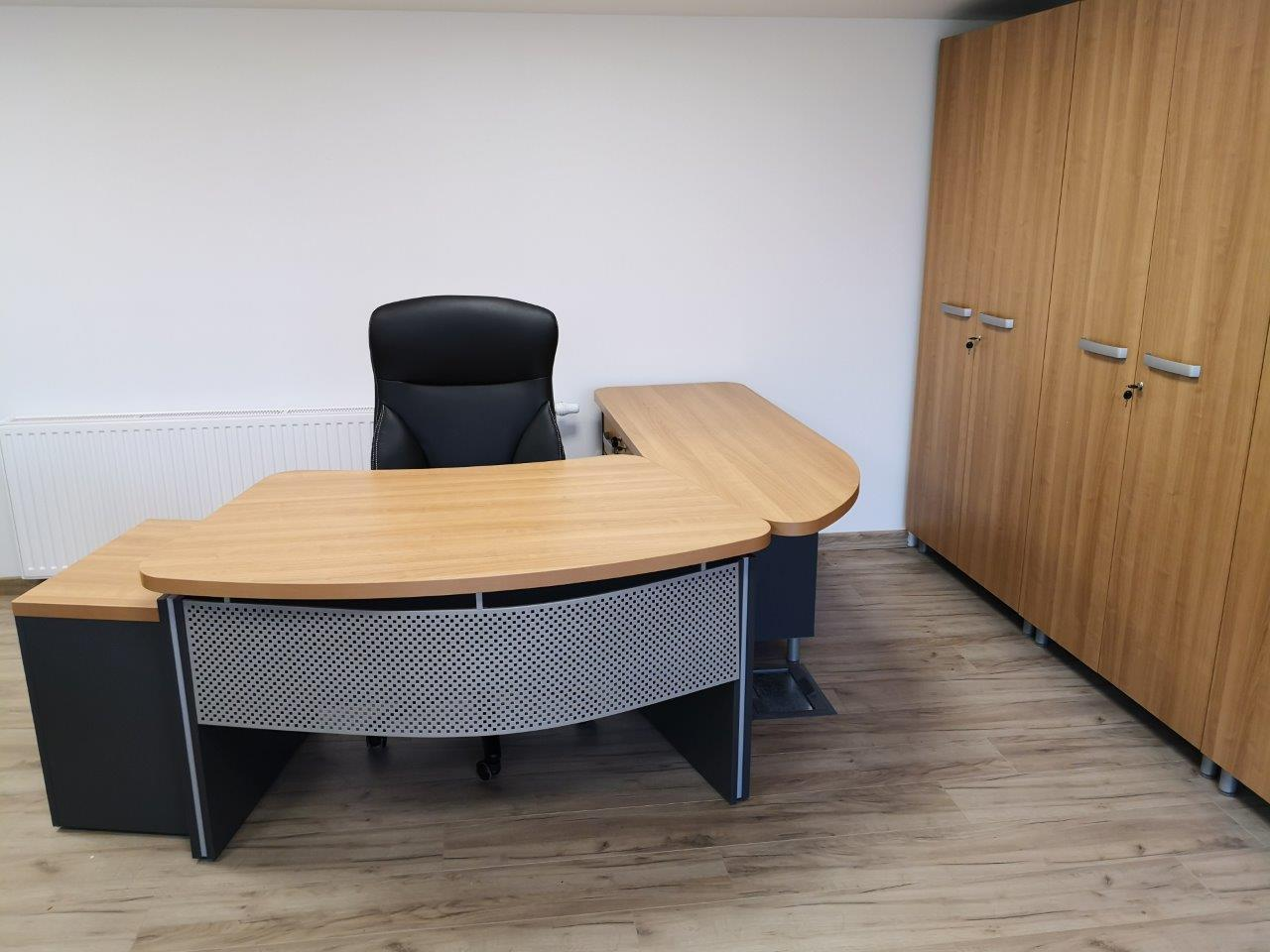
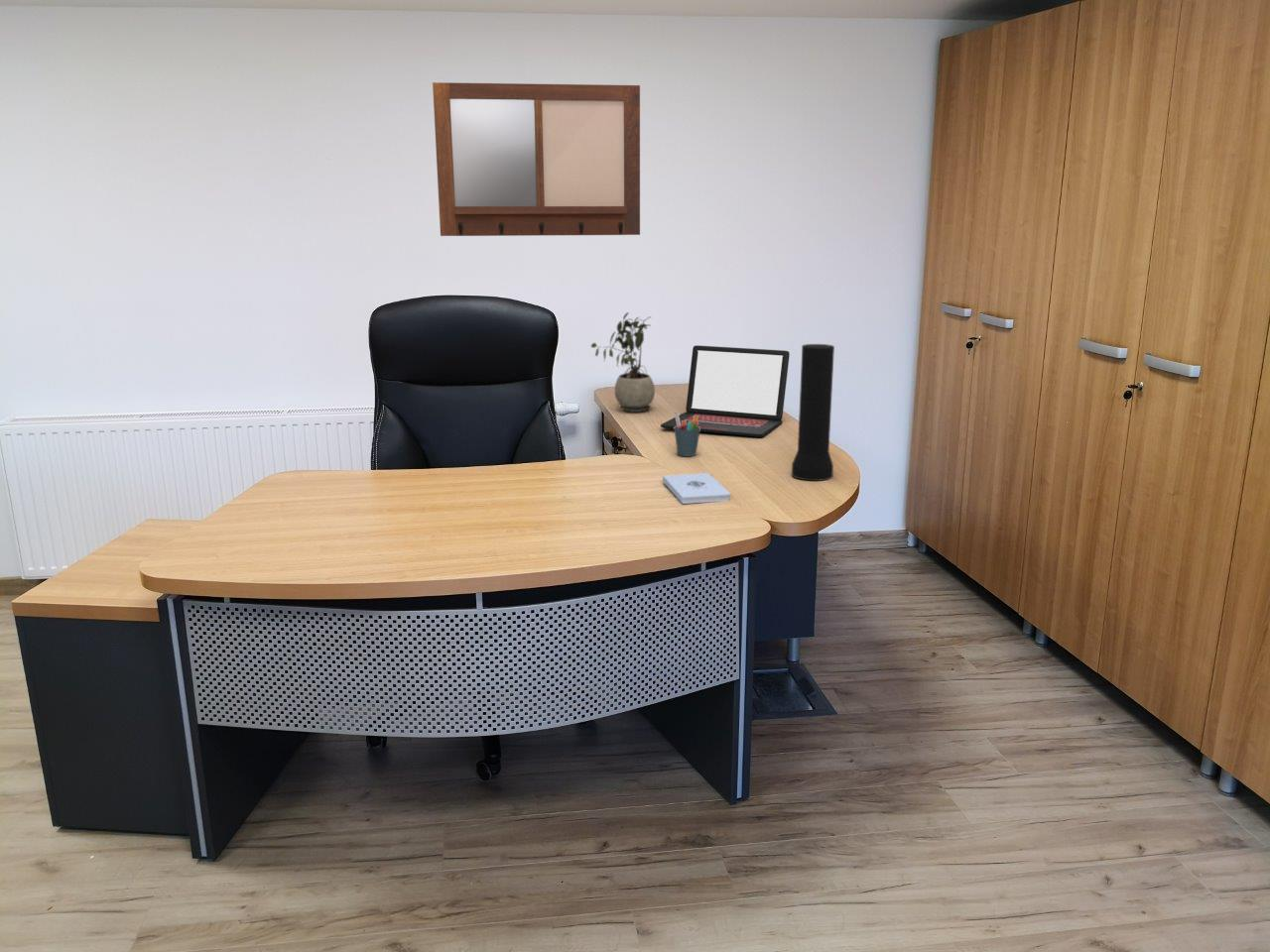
+ writing board [432,81,641,237]
+ laptop [660,344,791,438]
+ notepad [662,472,731,505]
+ pen holder [673,411,700,457]
+ potted plant [590,311,656,414]
+ vase [791,343,835,482]
